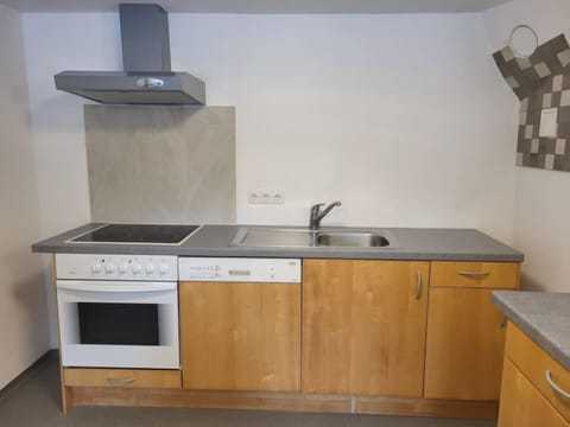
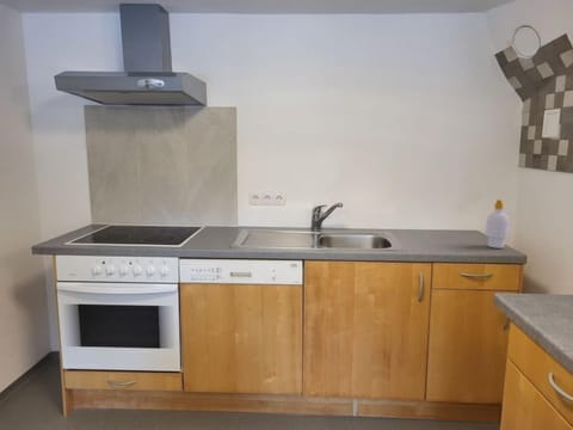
+ soap bottle [485,198,511,250]
